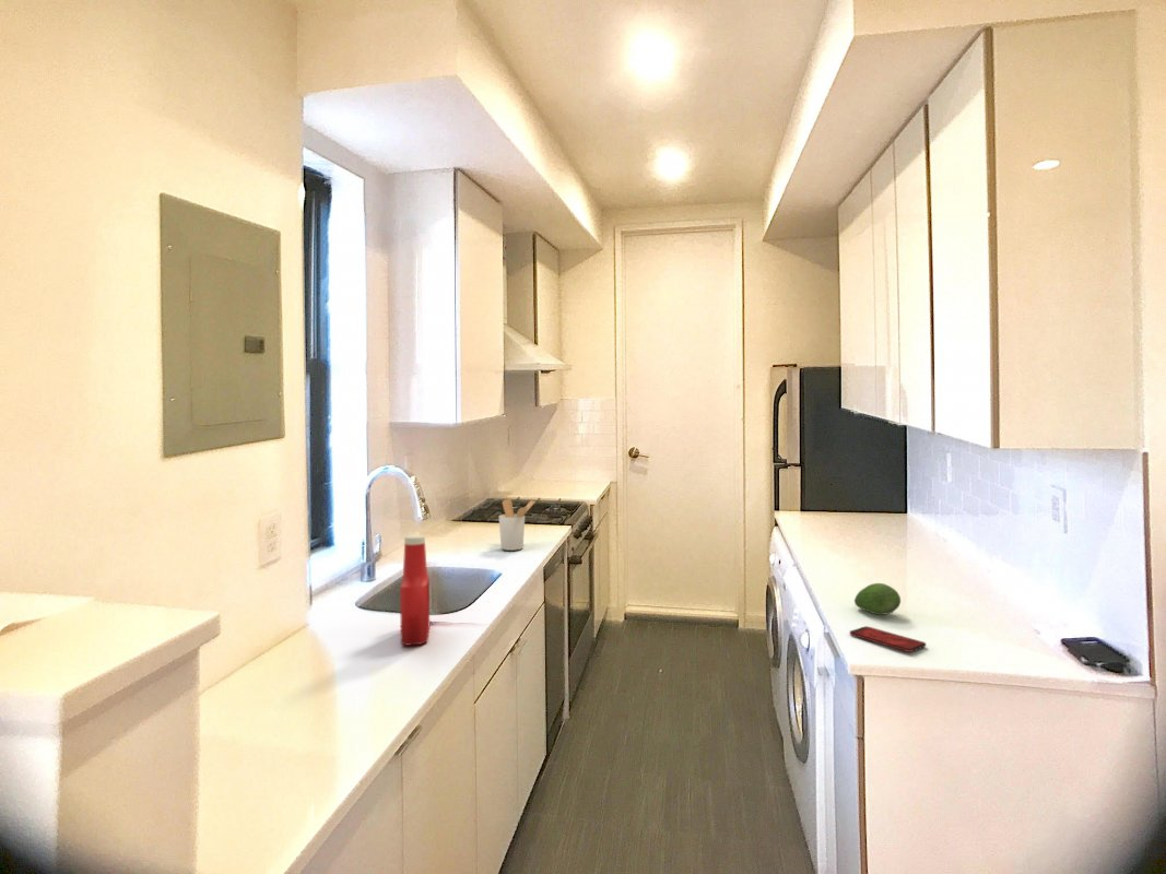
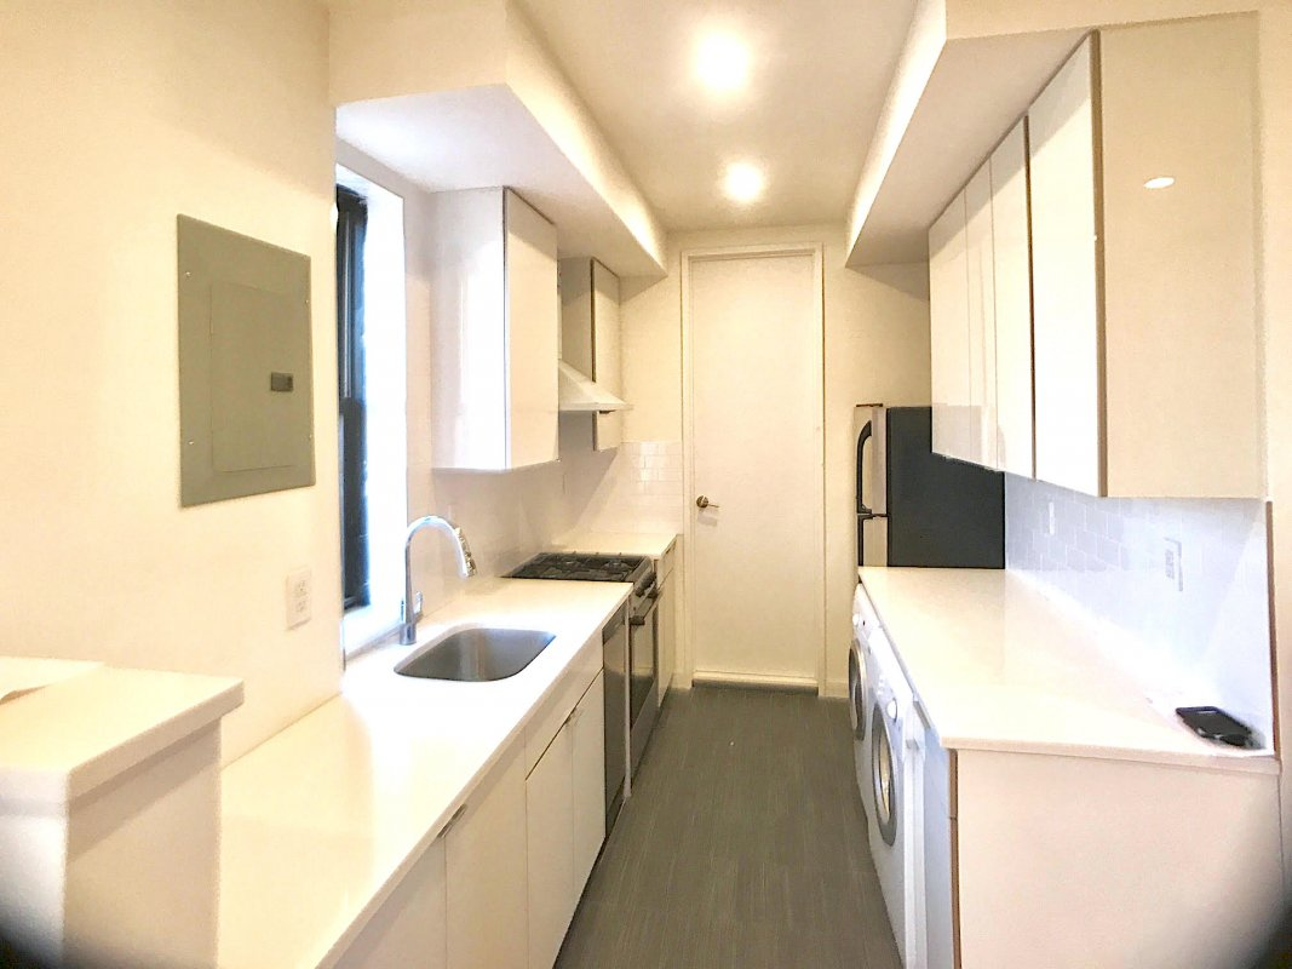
- fruit [853,582,902,616]
- smartphone [849,625,927,653]
- soap bottle [399,534,431,647]
- utensil holder [498,497,535,552]
